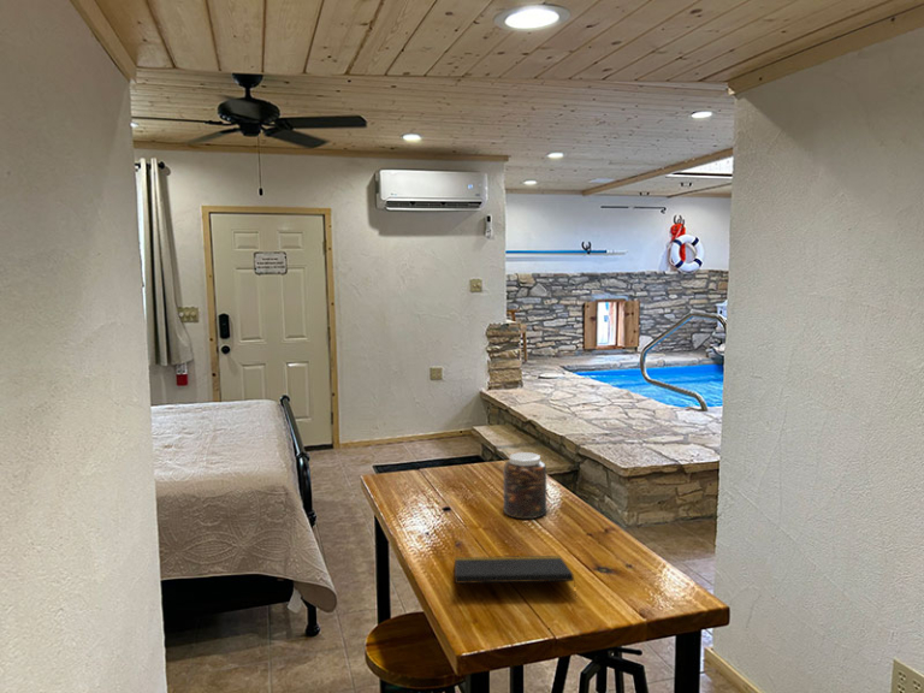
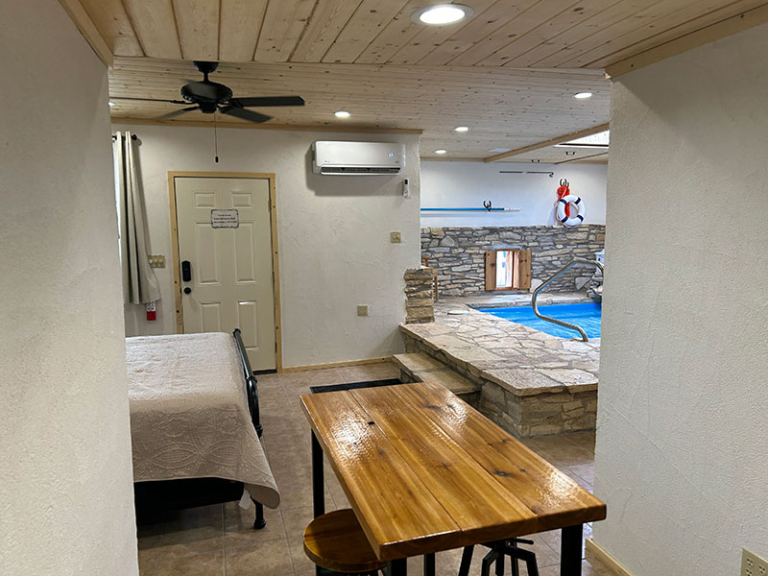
- jar [503,451,547,520]
- notepad [454,555,578,596]
